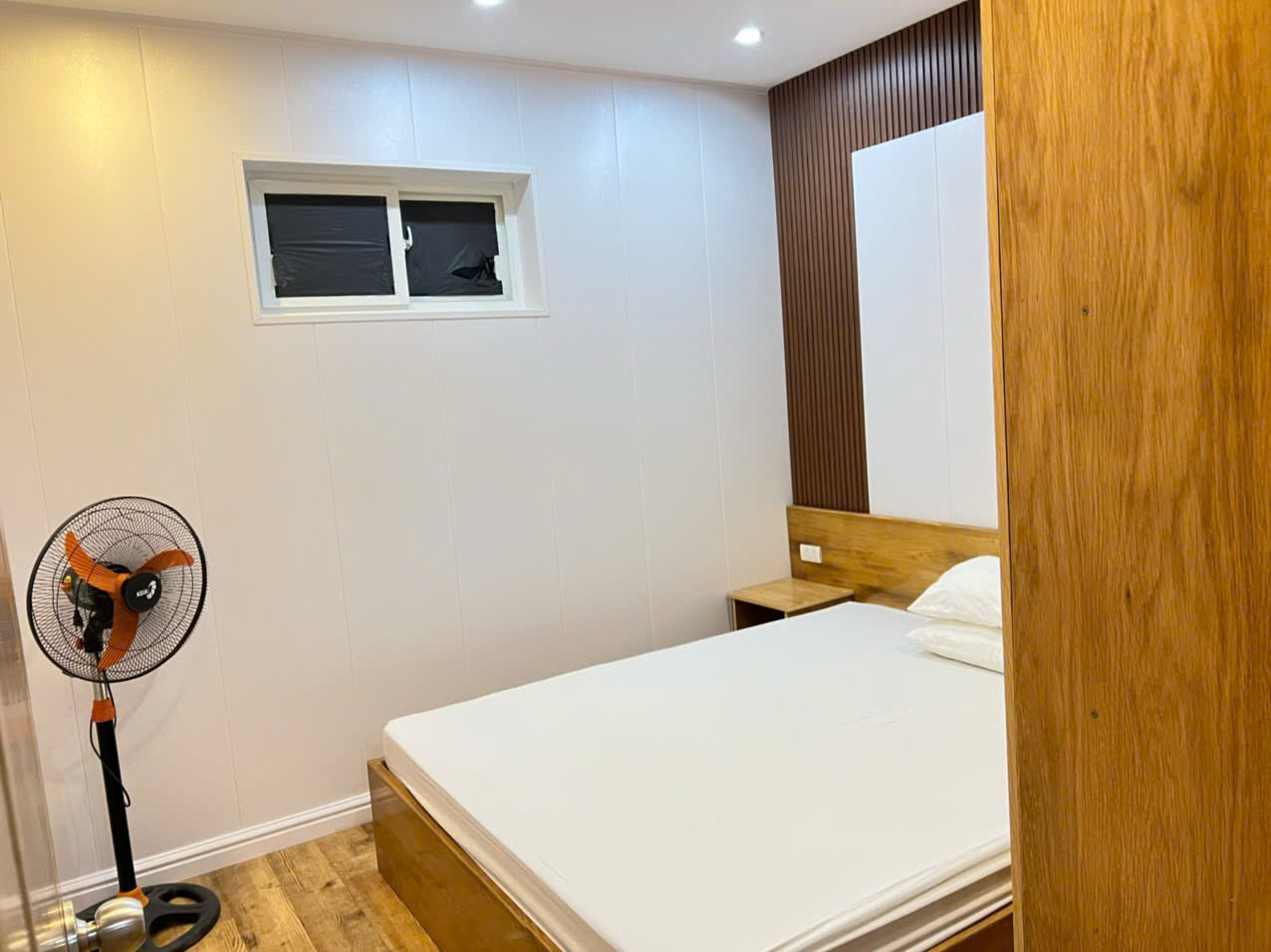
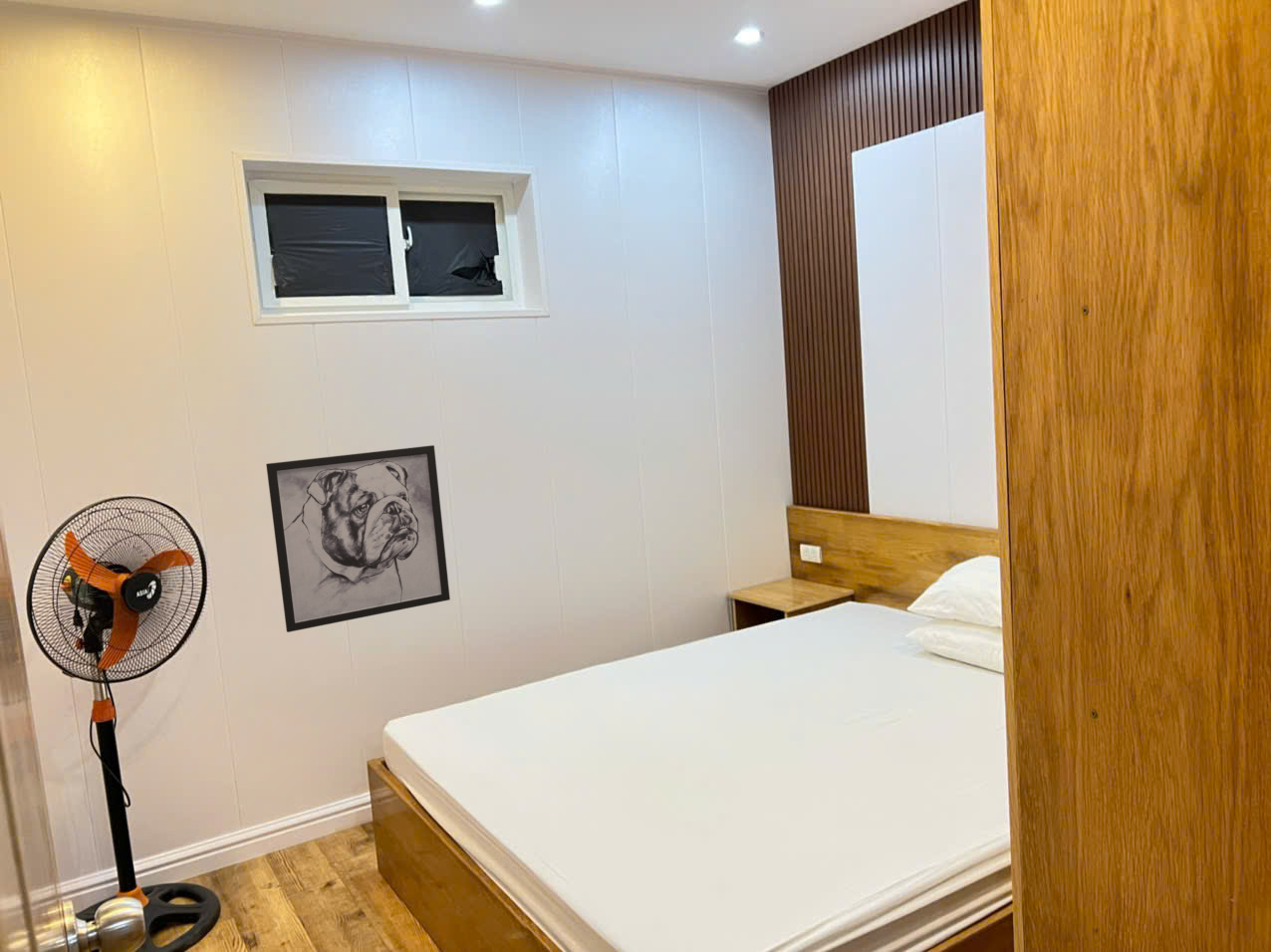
+ wall art [265,444,451,633]
